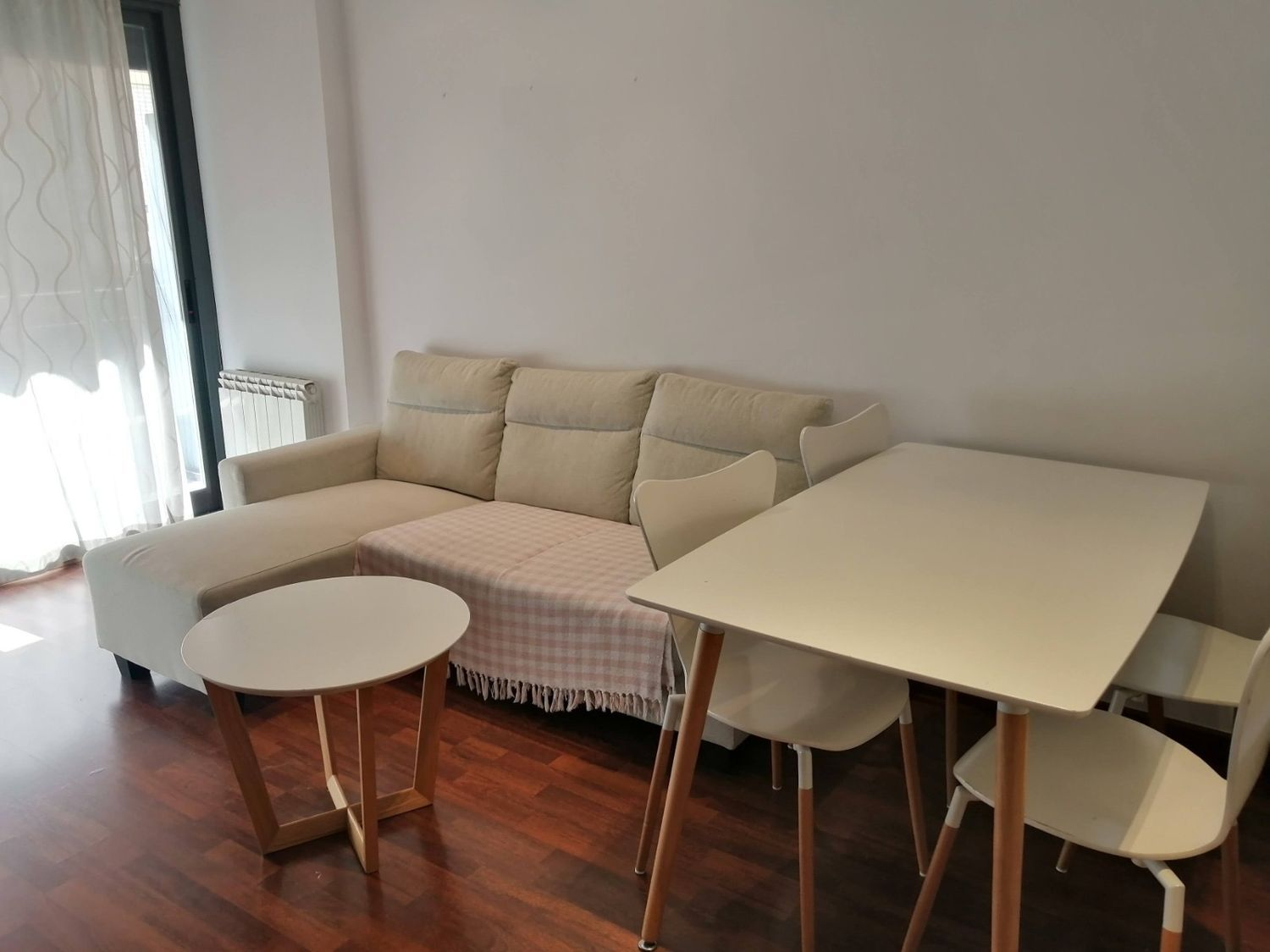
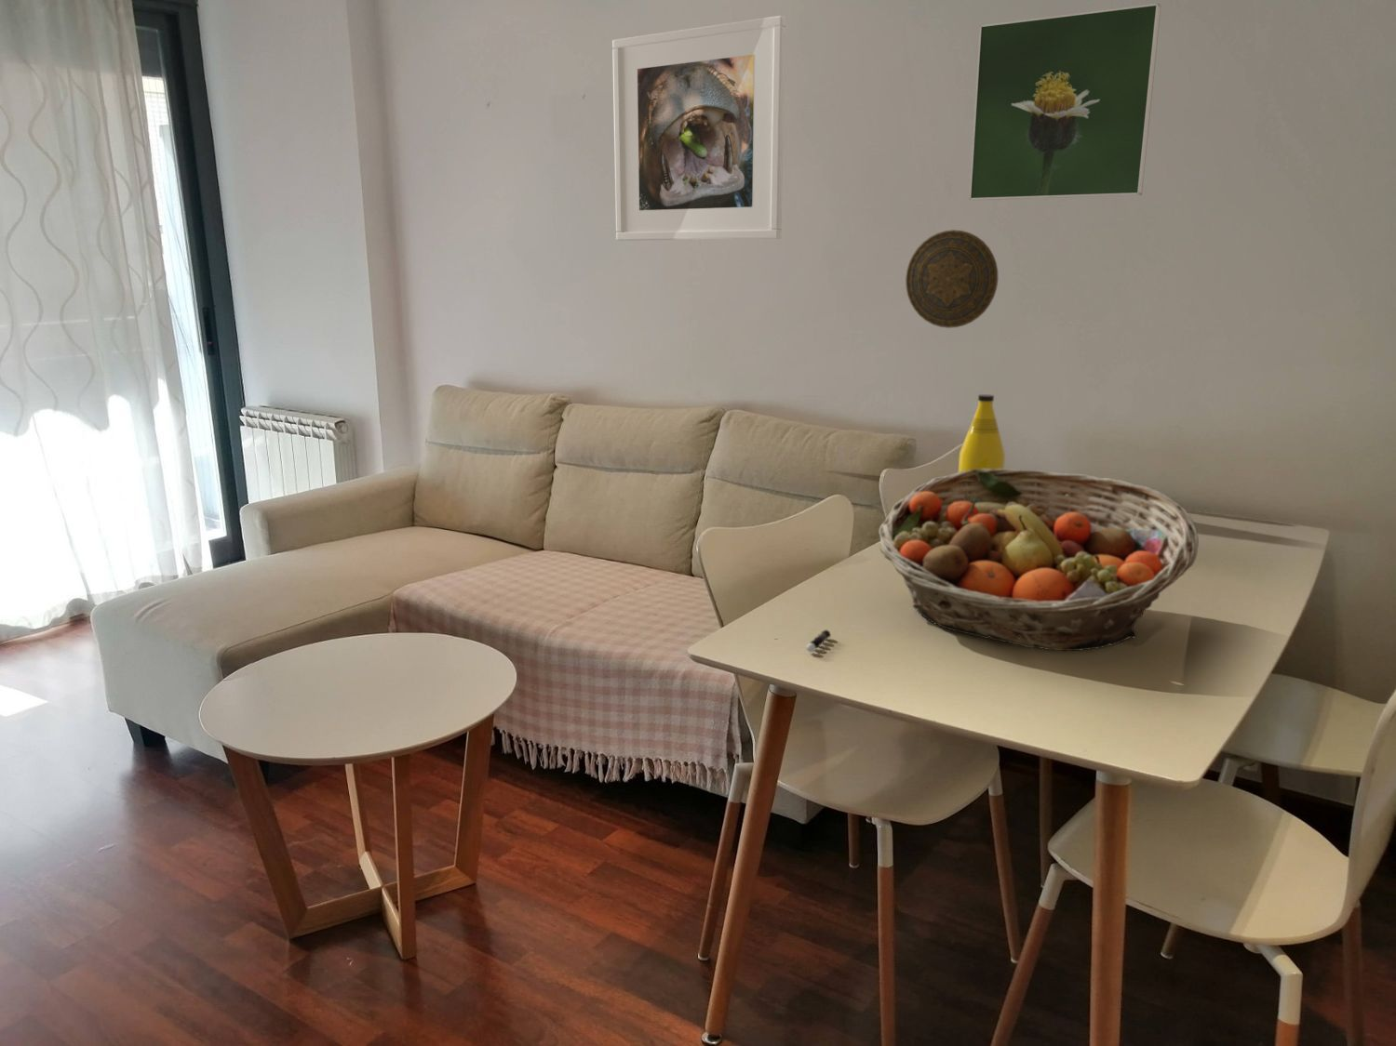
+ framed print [611,15,786,242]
+ decorative plate [905,229,998,330]
+ bottle [957,393,1006,472]
+ pepper shaker [805,628,832,653]
+ fruit basket [877,468,1199,652]
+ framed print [968,3,1162,201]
